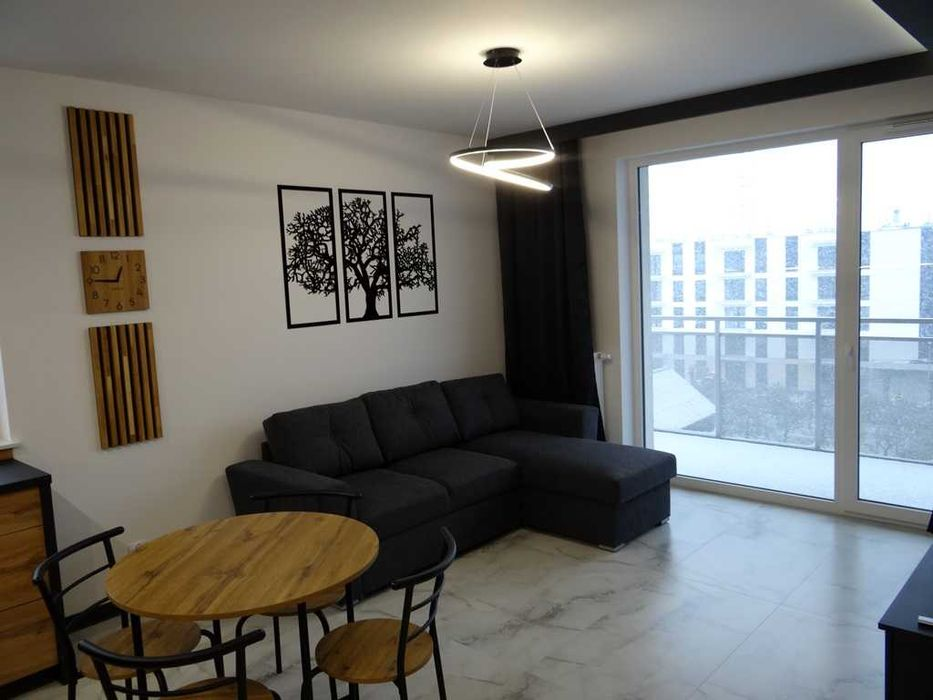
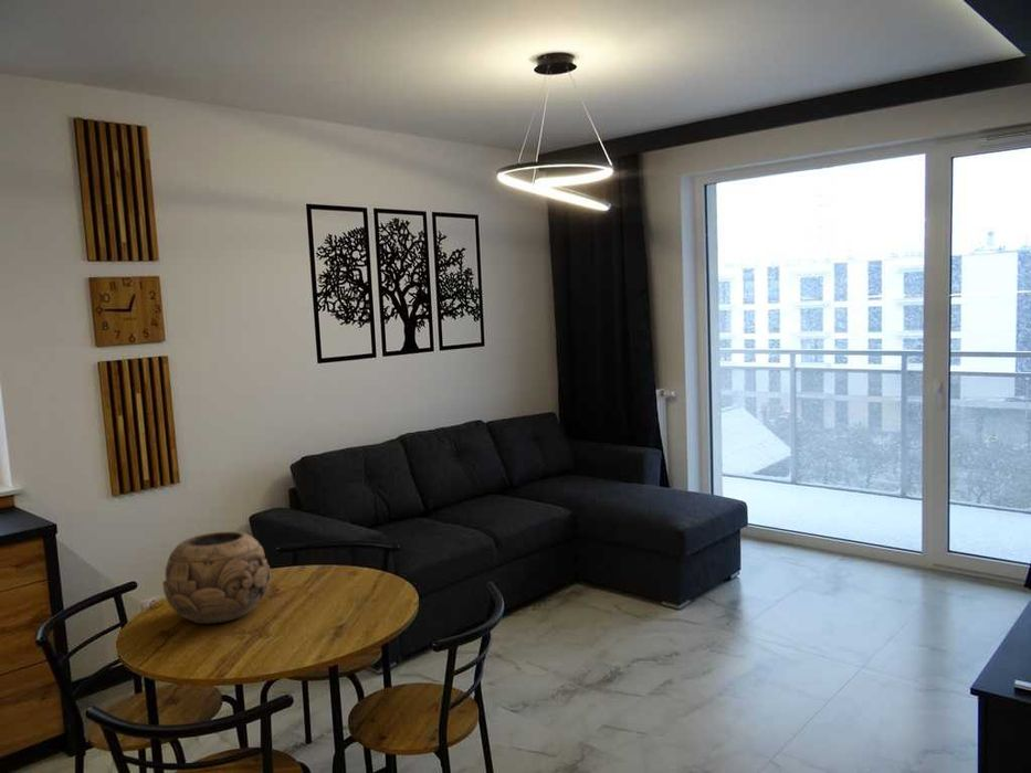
+ decorative bowl [161,530,271,625]
